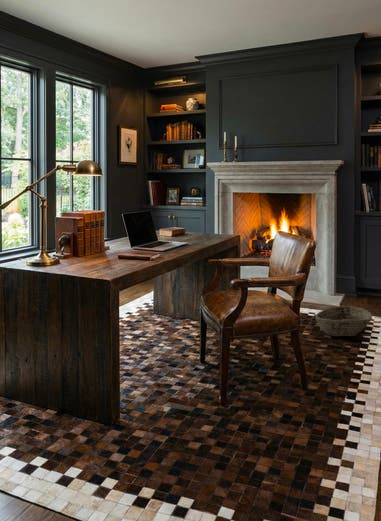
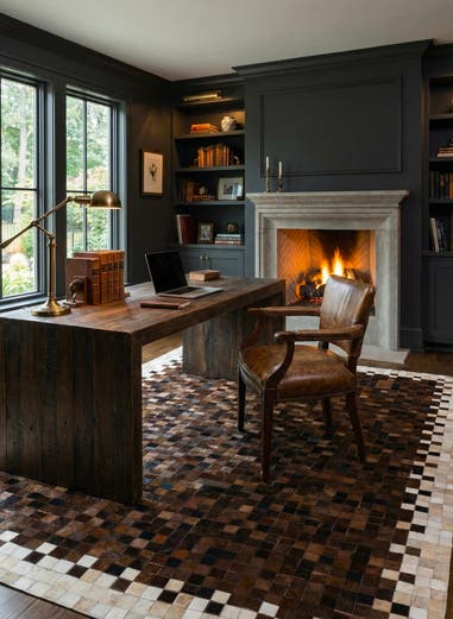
- basket [314,305,373,337]
